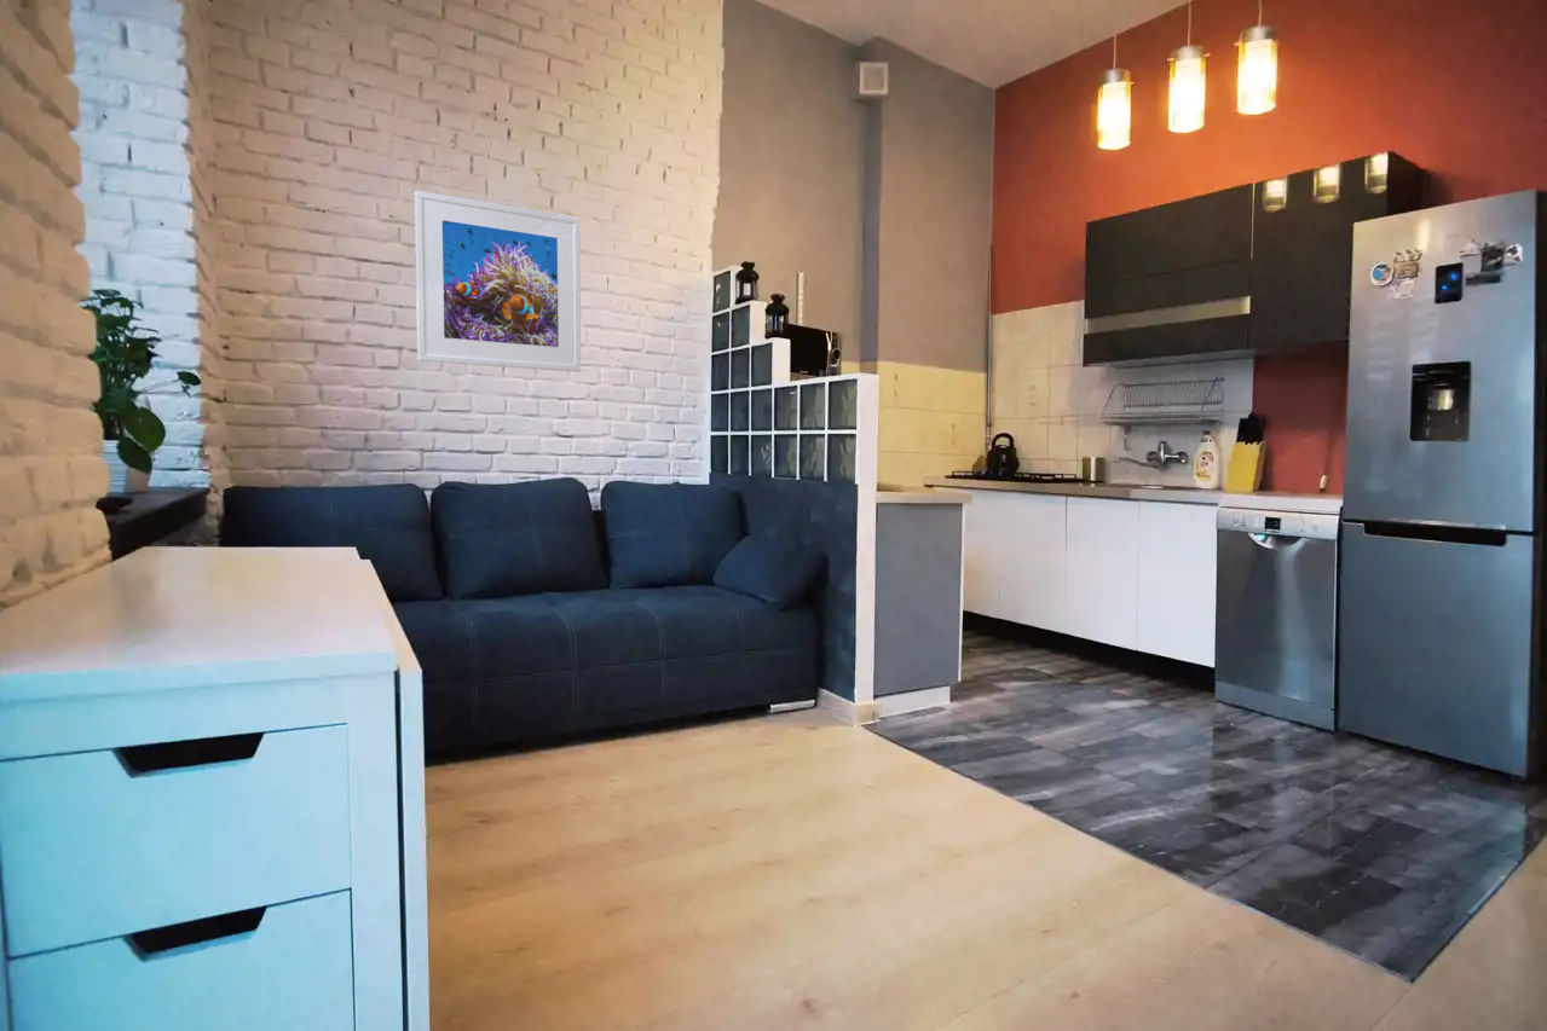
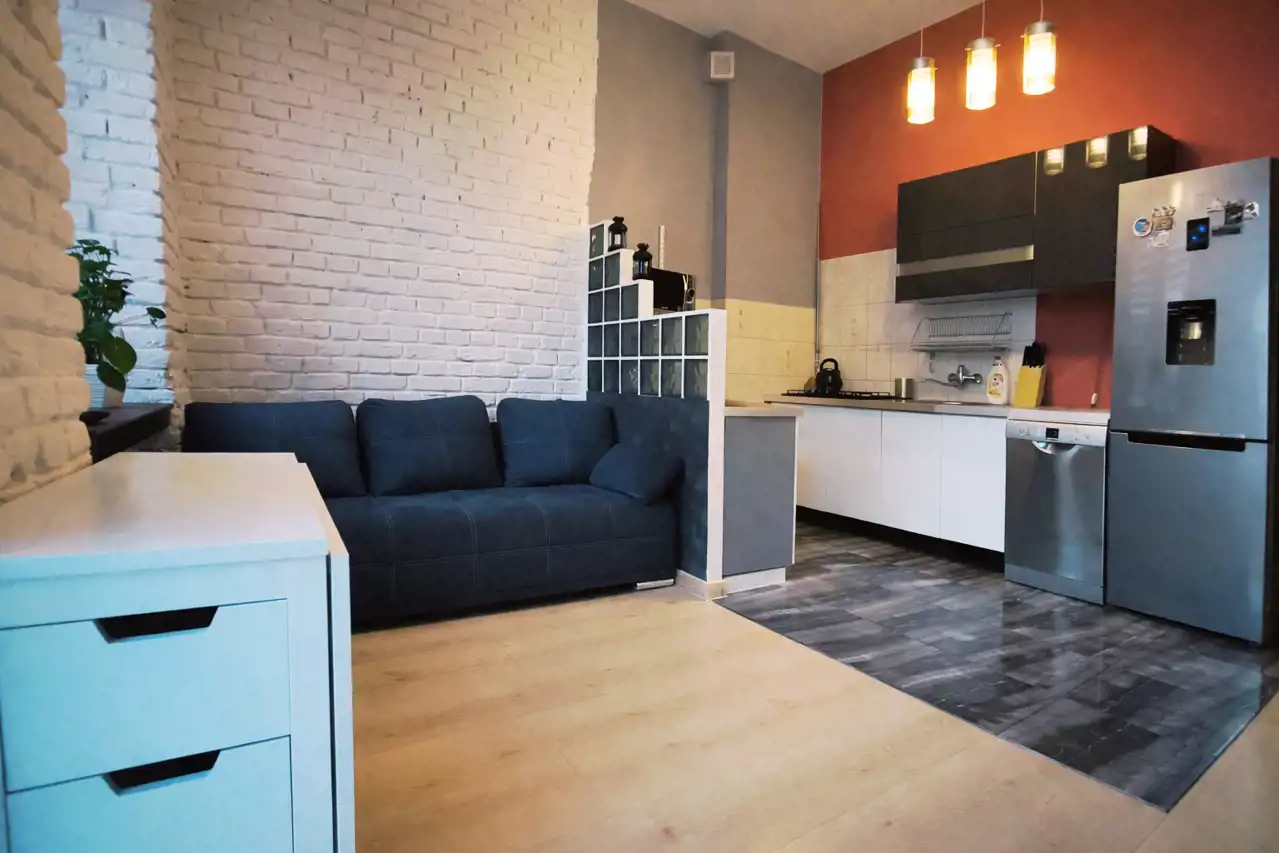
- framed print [414,190,582,373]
